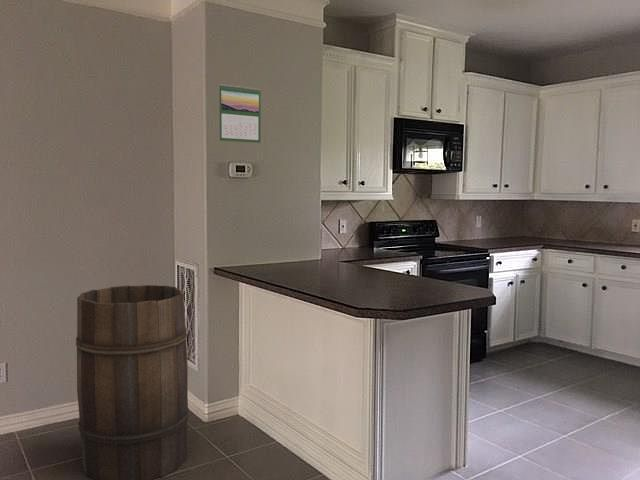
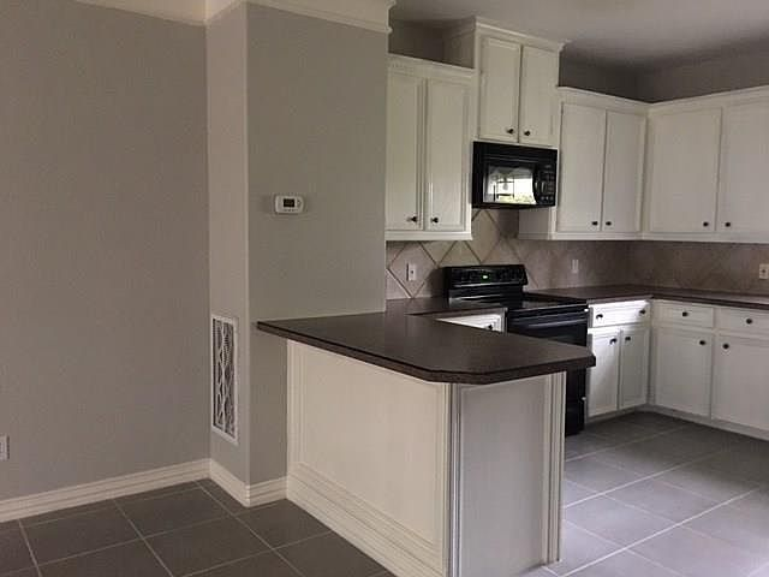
- calendar [218,83,262,144]
- wooden barrel [75,284,190,480]
